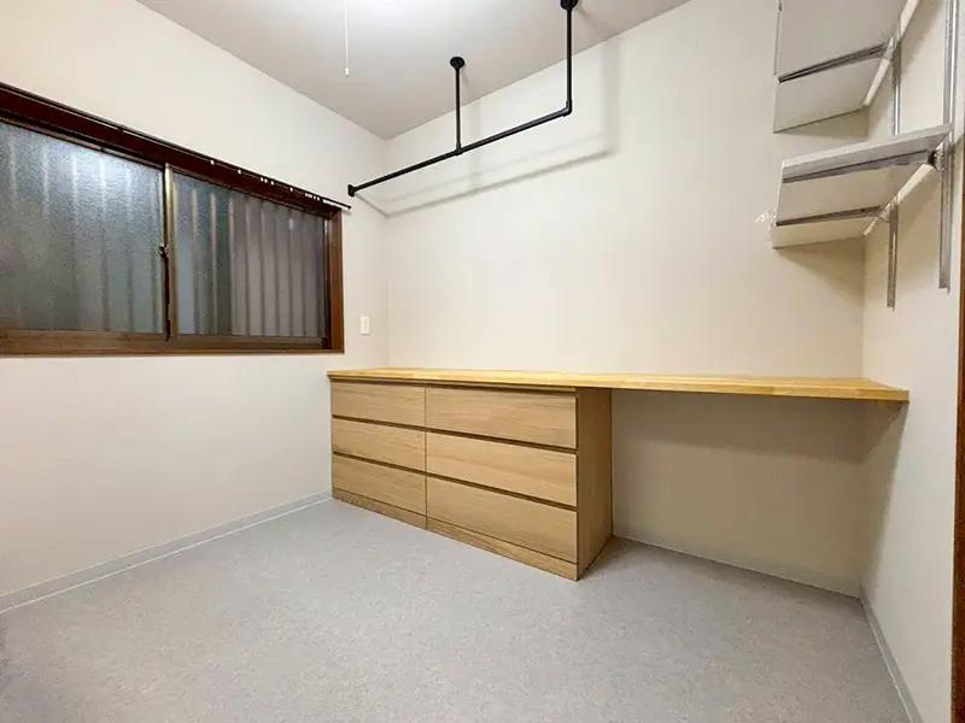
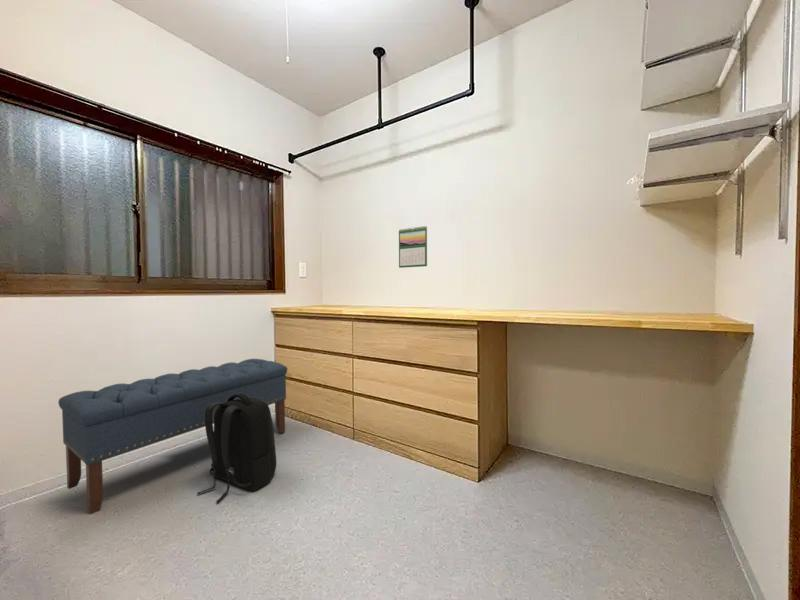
+ backpack [196,393,277,504]
+ calendar [398,225,428,269]
+ bench [57,358,288,515]
